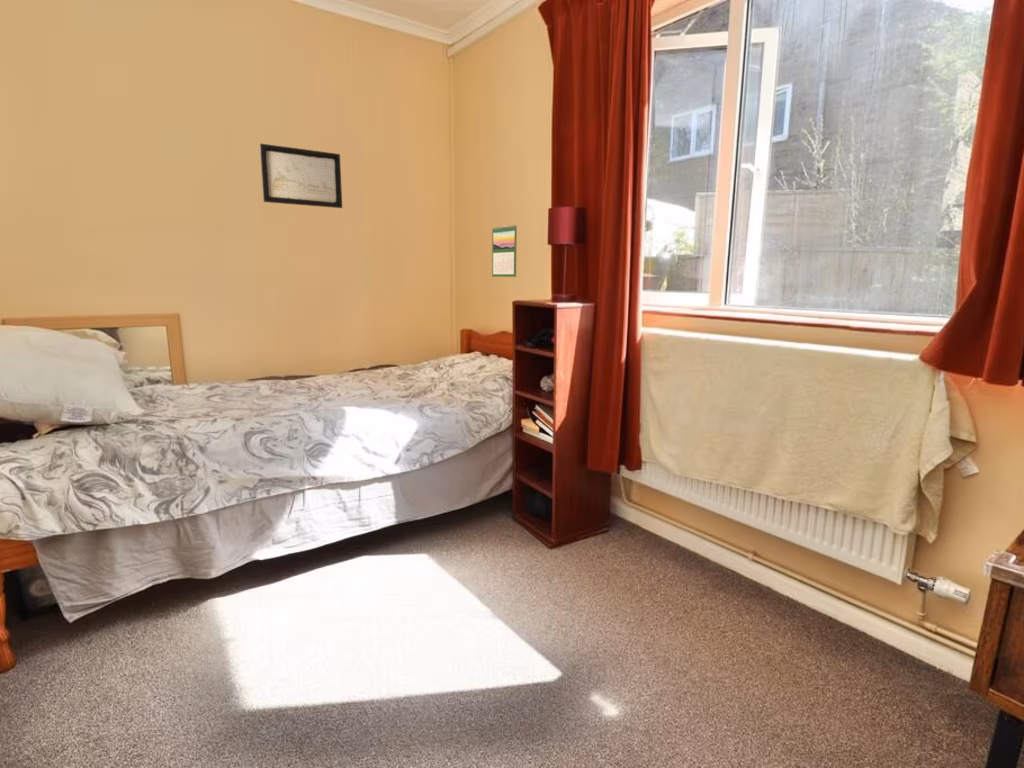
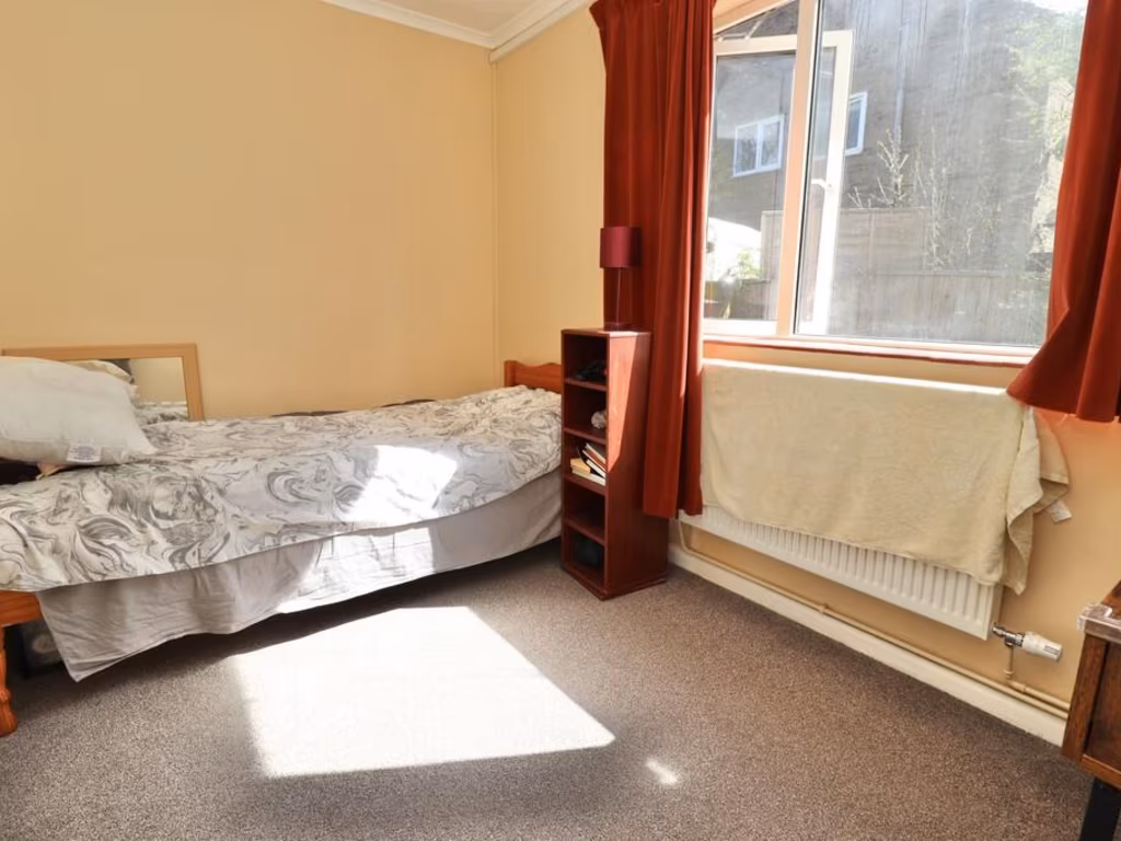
- calendar [491,224,518,278]
- wall art [259,142,343,209]
